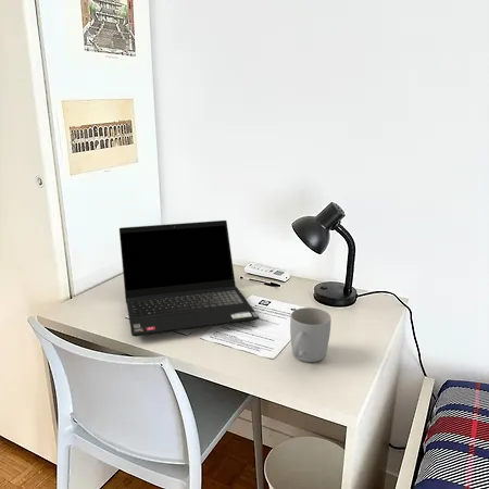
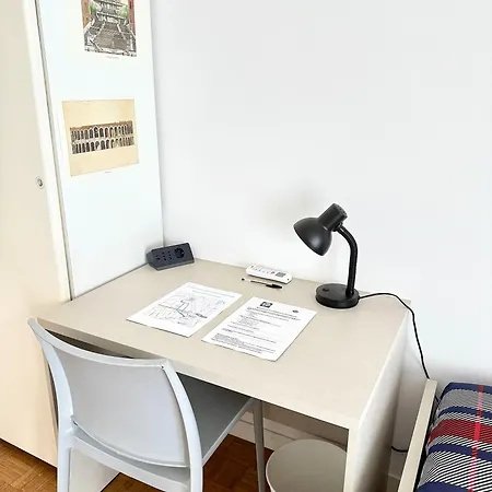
- laptop computer [118,220,261,337]
- mug [289,306,333,363]
